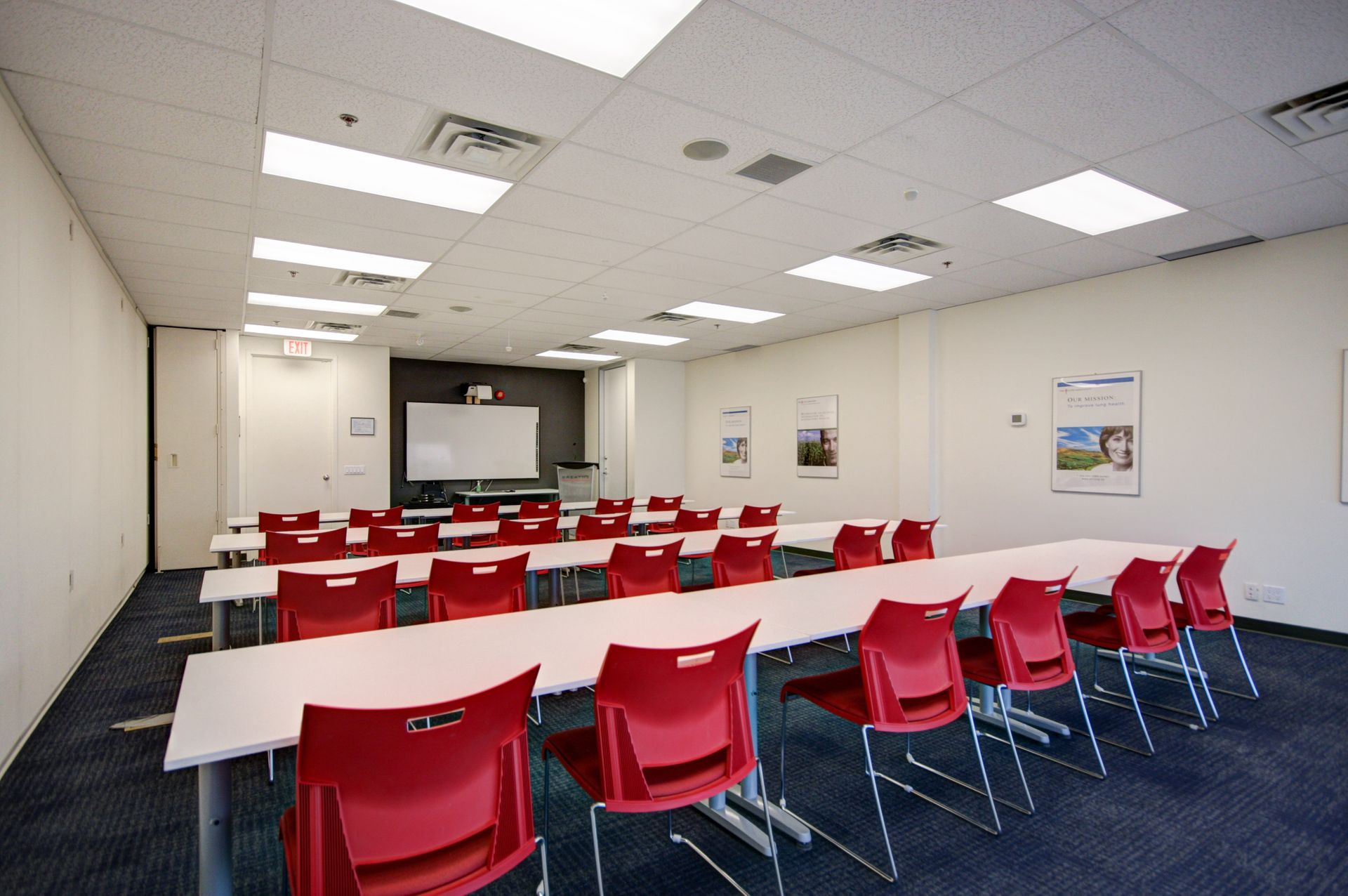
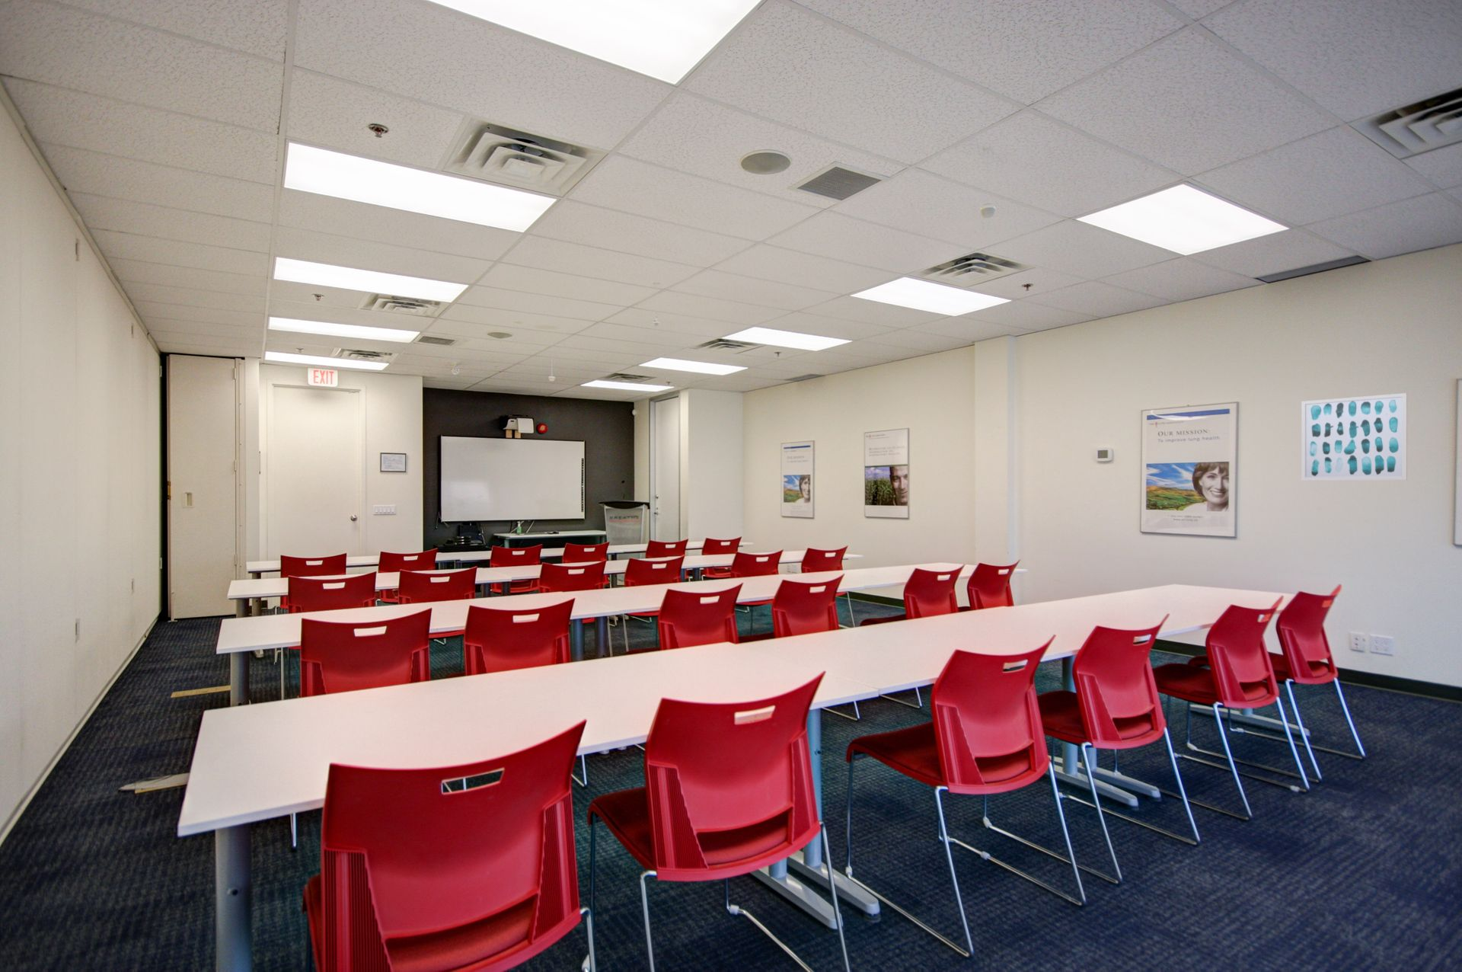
+ wall art [1300,393,1408,482]
